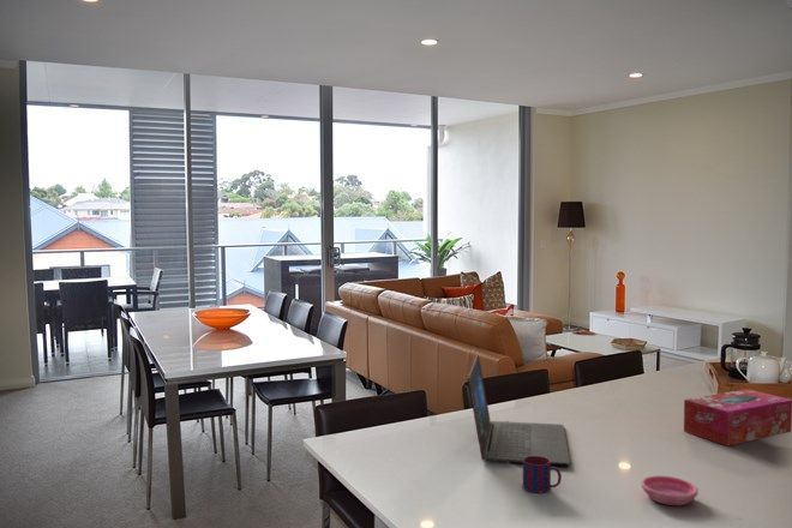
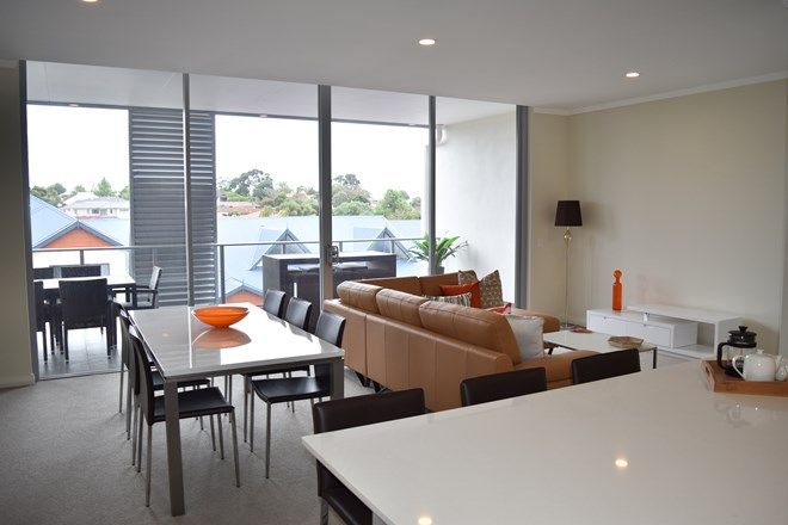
- laptop [467,353,571,466]
- tissue box [683,388,792,448]
- saucer [640,475,700,506]
- mug [522,456,563,493]
